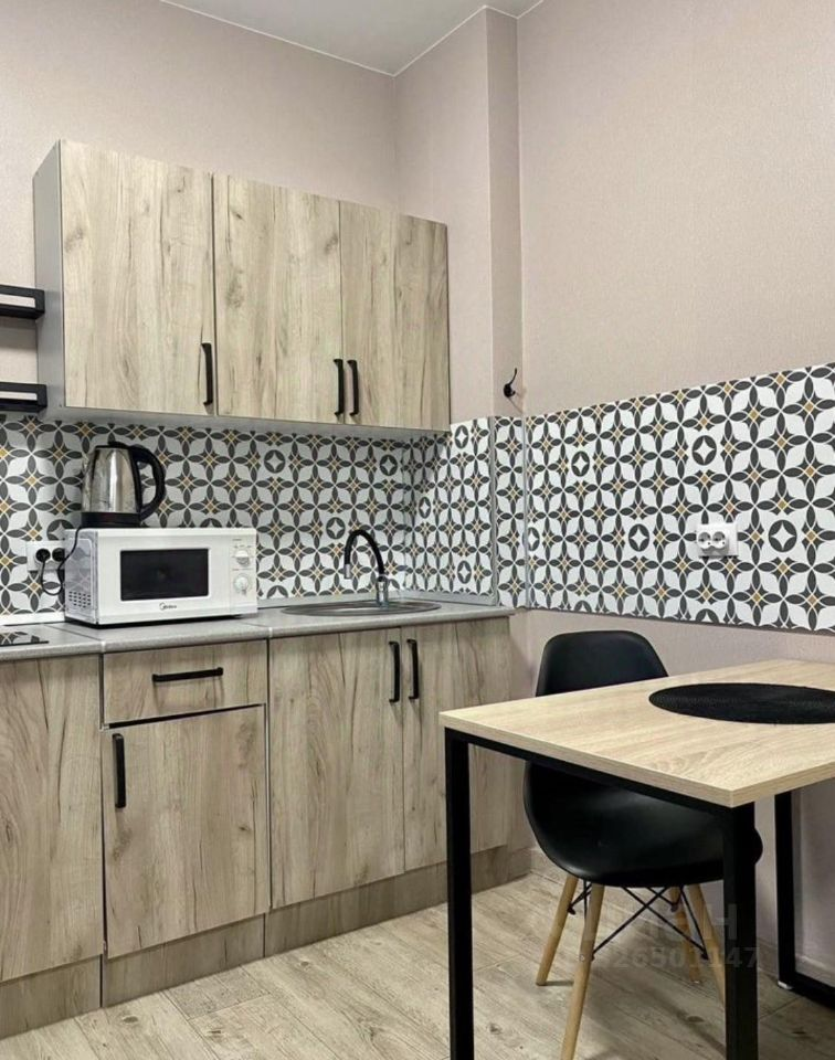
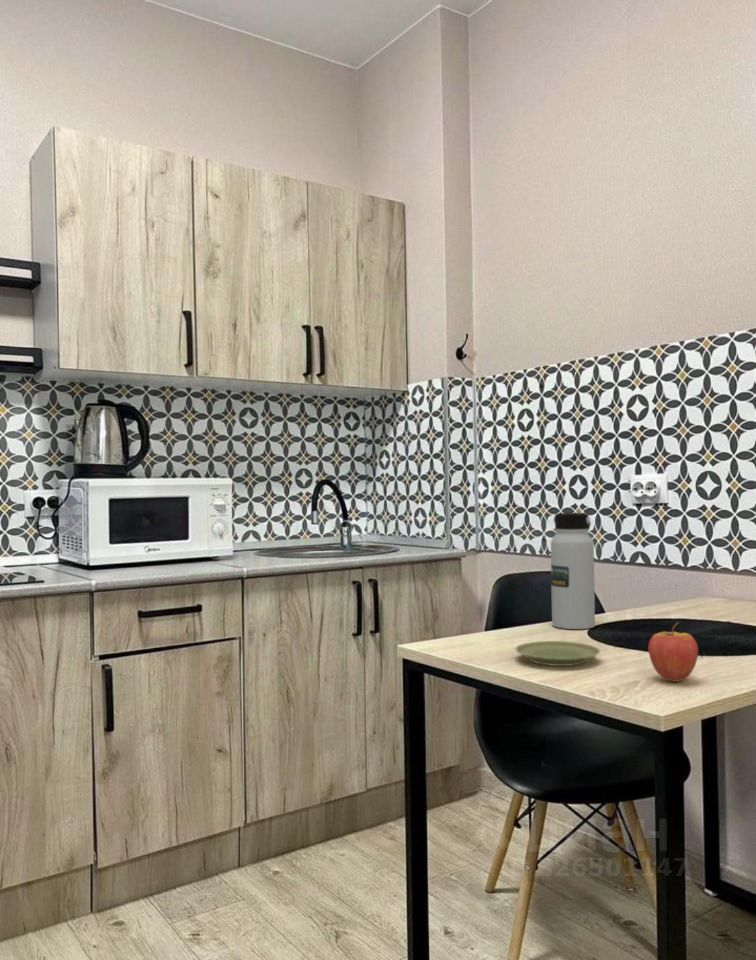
+ fruit [647,620,699,683]
+ plate [514,640,601,667]
+ water bottle [550,512,596,630]
